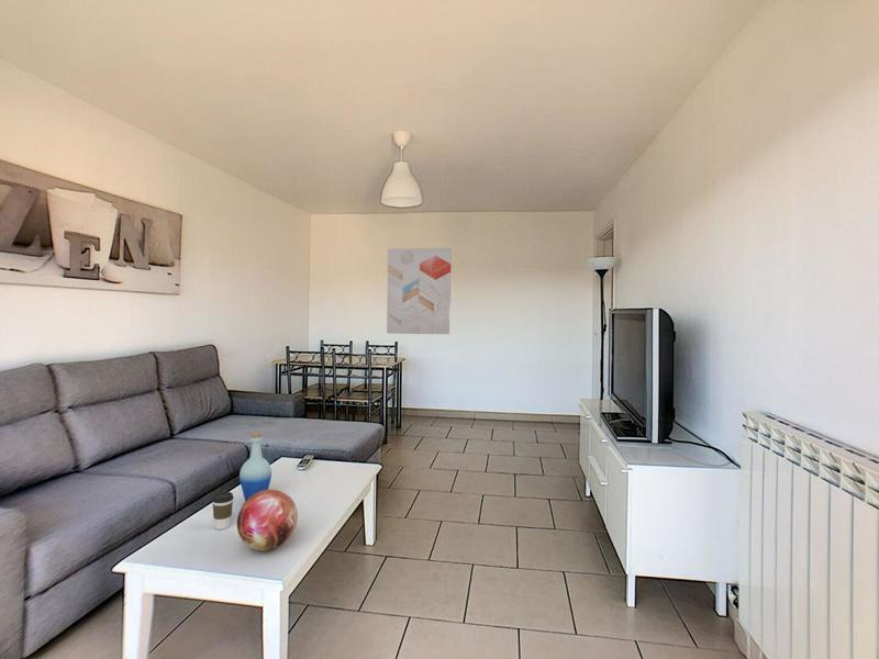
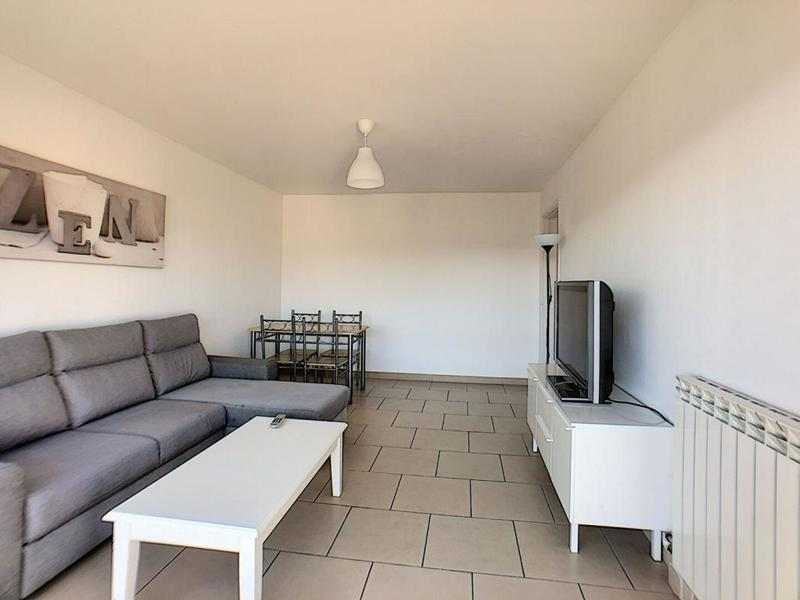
- decorative orb [236,489,299,551]
- wall art [386,247,453,335]
- bottle [238,432,272,502]
- coffee cup [211,491,234,530]
